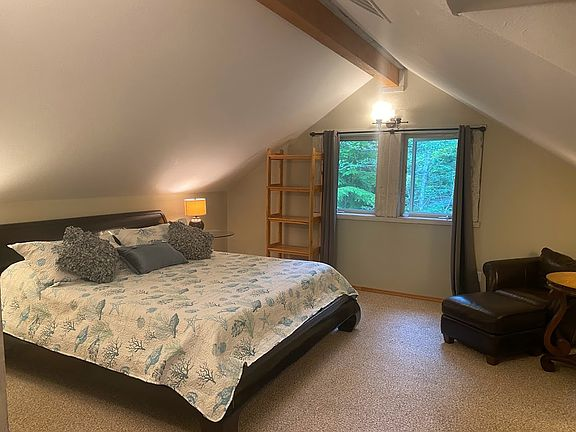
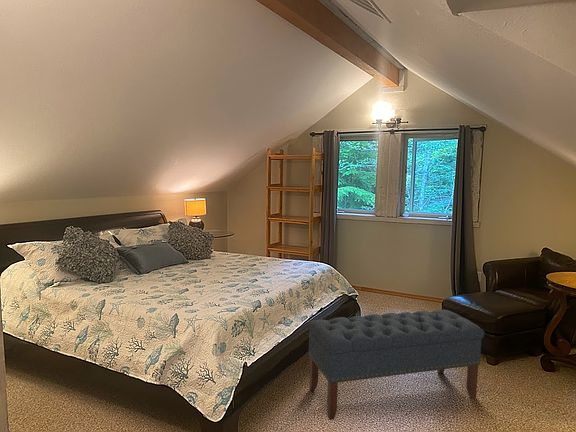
+ bench [307,309,485,421]
